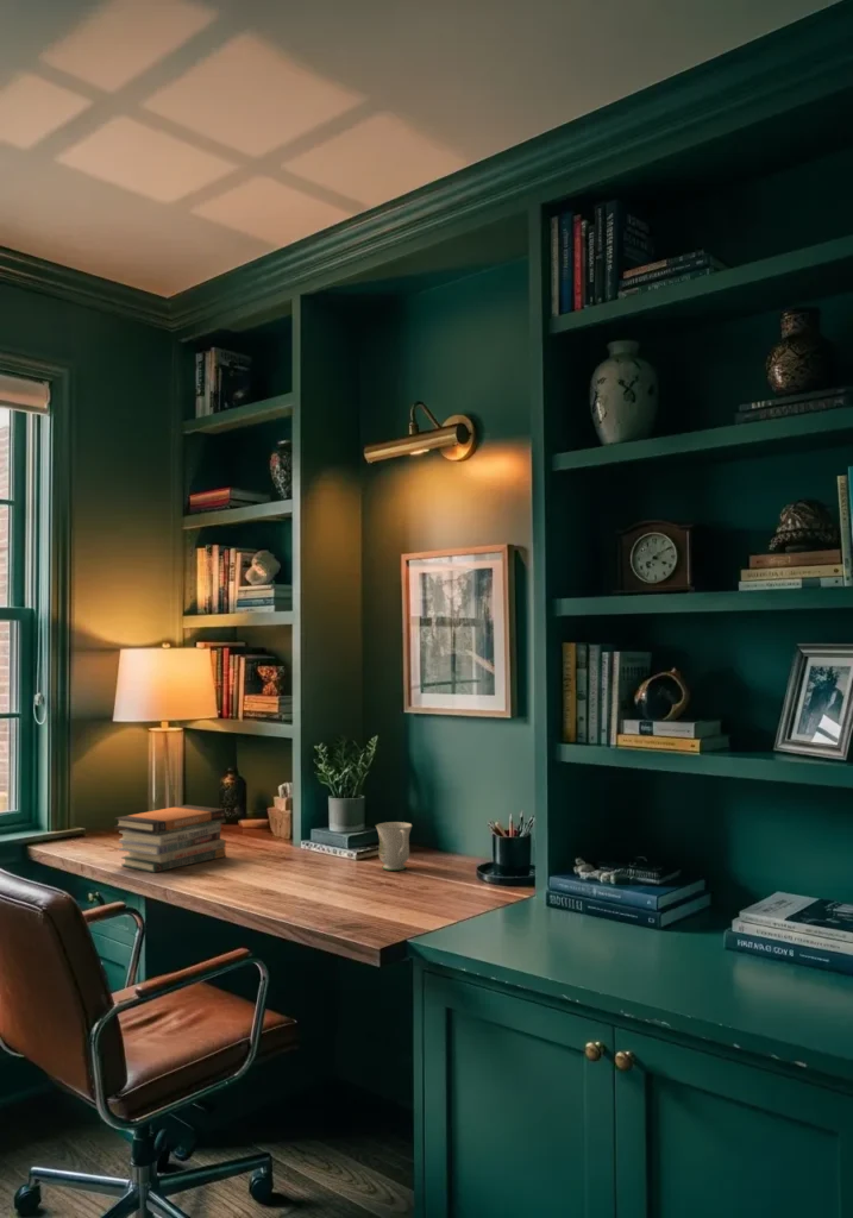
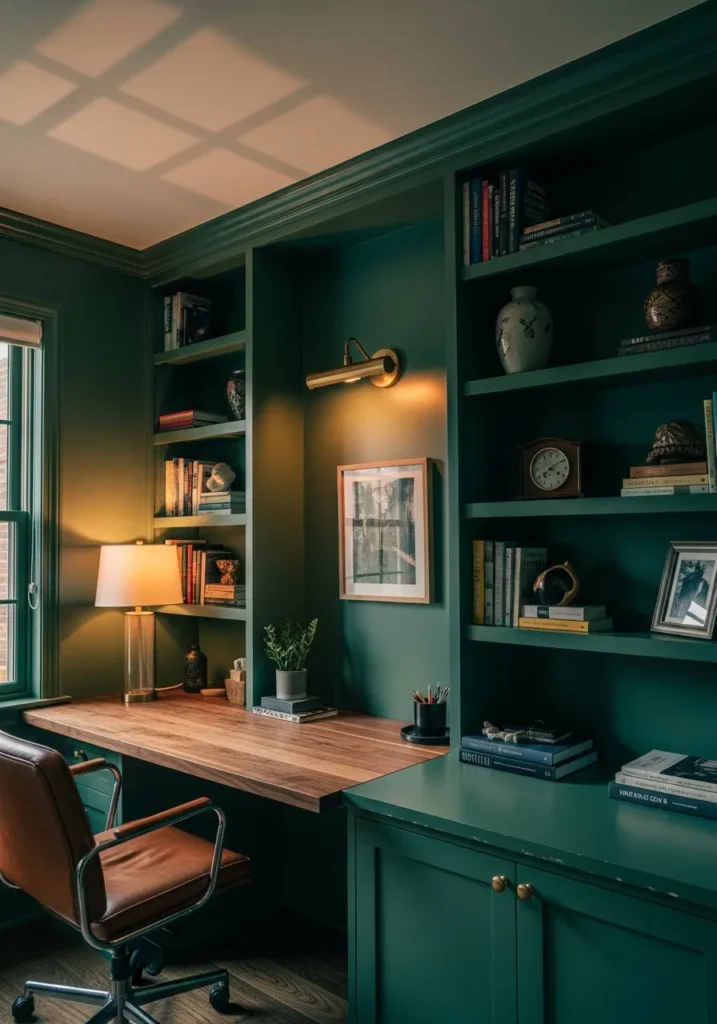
- book stack [114,804,227,874]
- mug [375,821,413,872]
